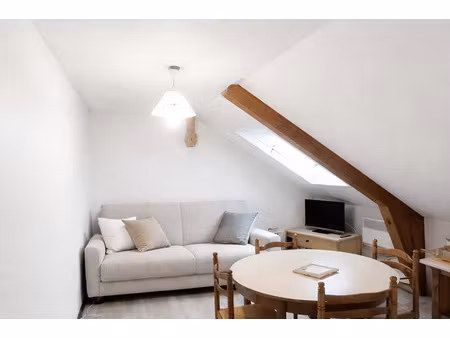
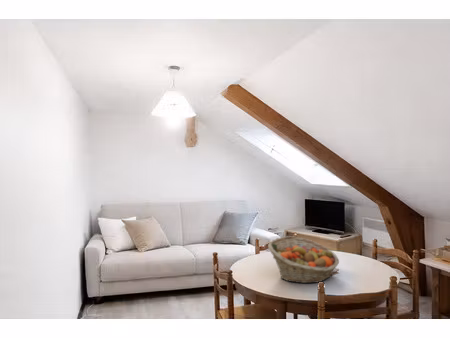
+ fruit basket [267,235,340,284]
